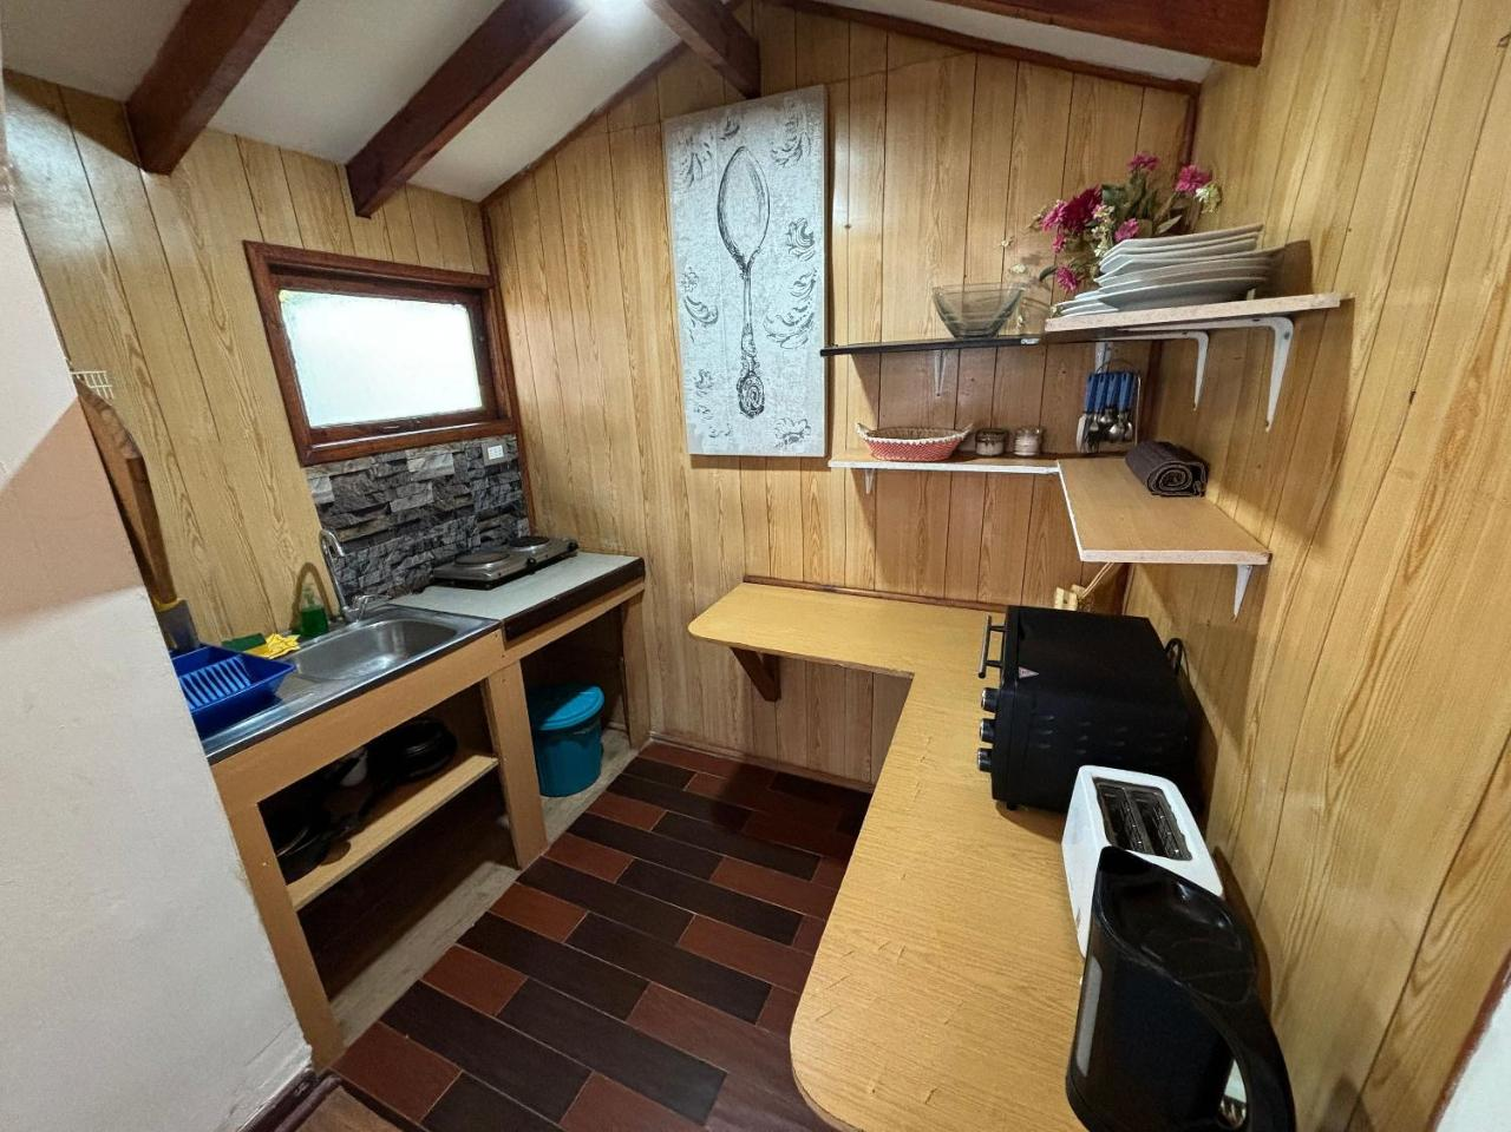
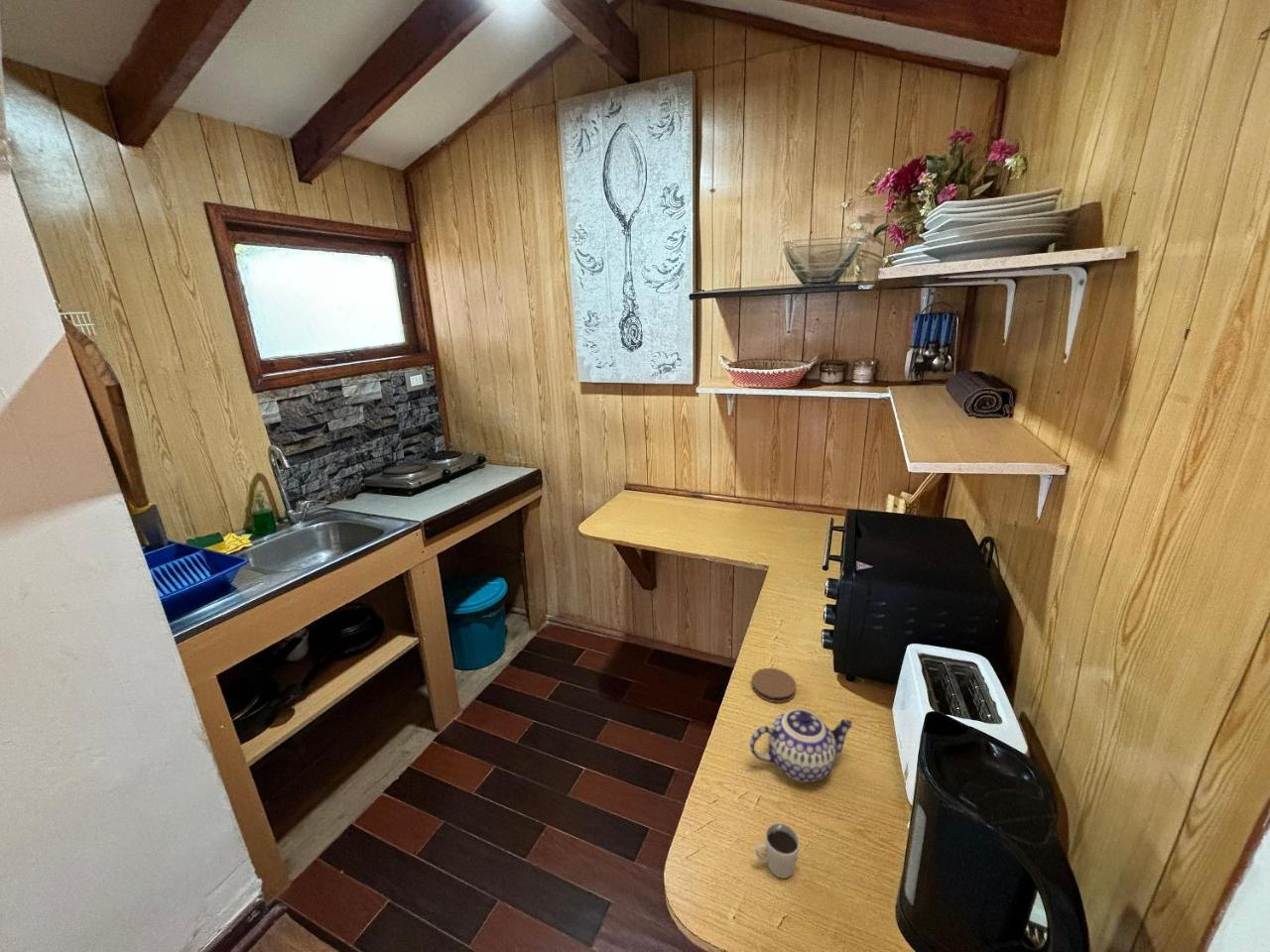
+ coaster [750,667,798,703]
+ cup [754,822,801,880]
+ teapot [749,708,853,783]
